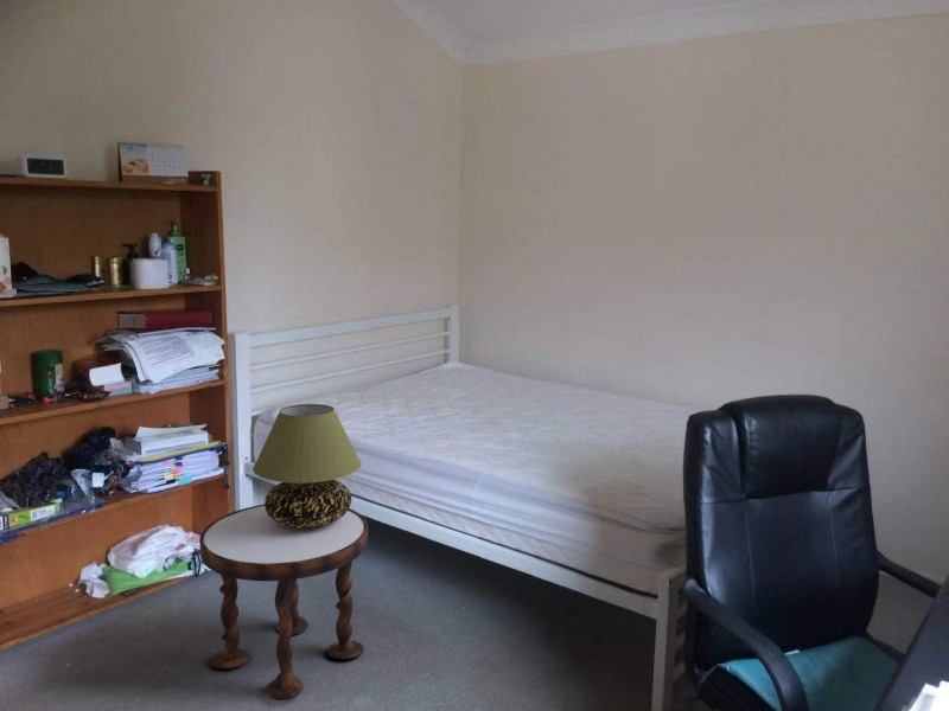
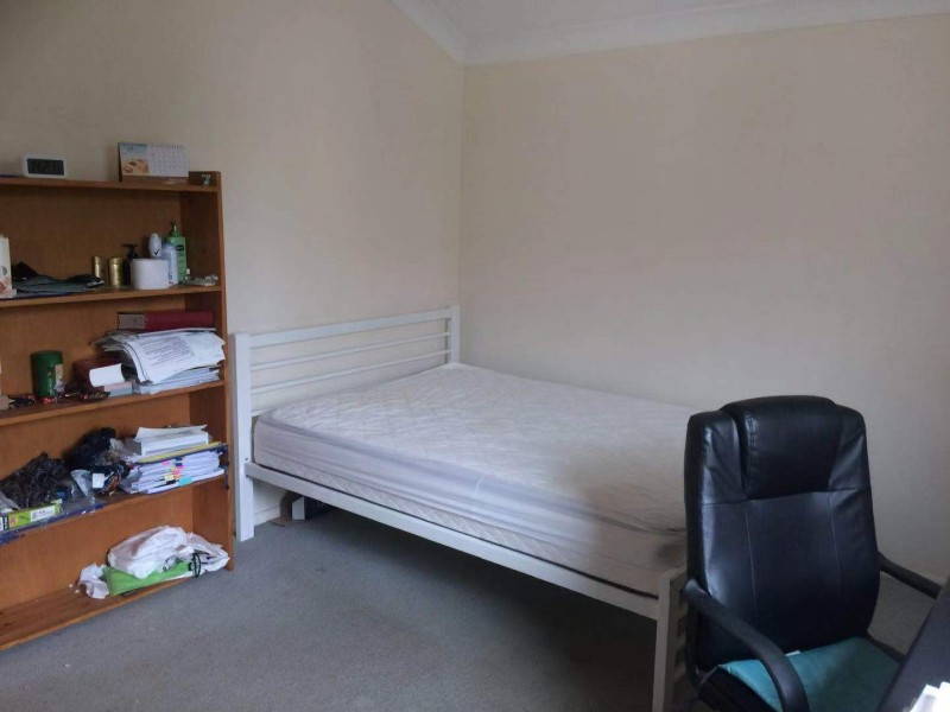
- table lamp [251,403,363,529]
- side table [198,504,369,702]
